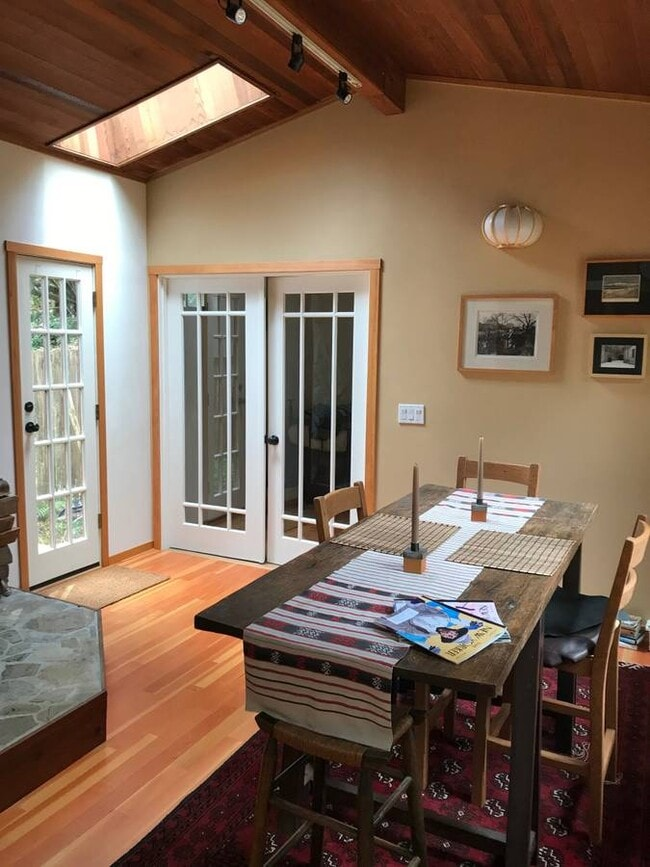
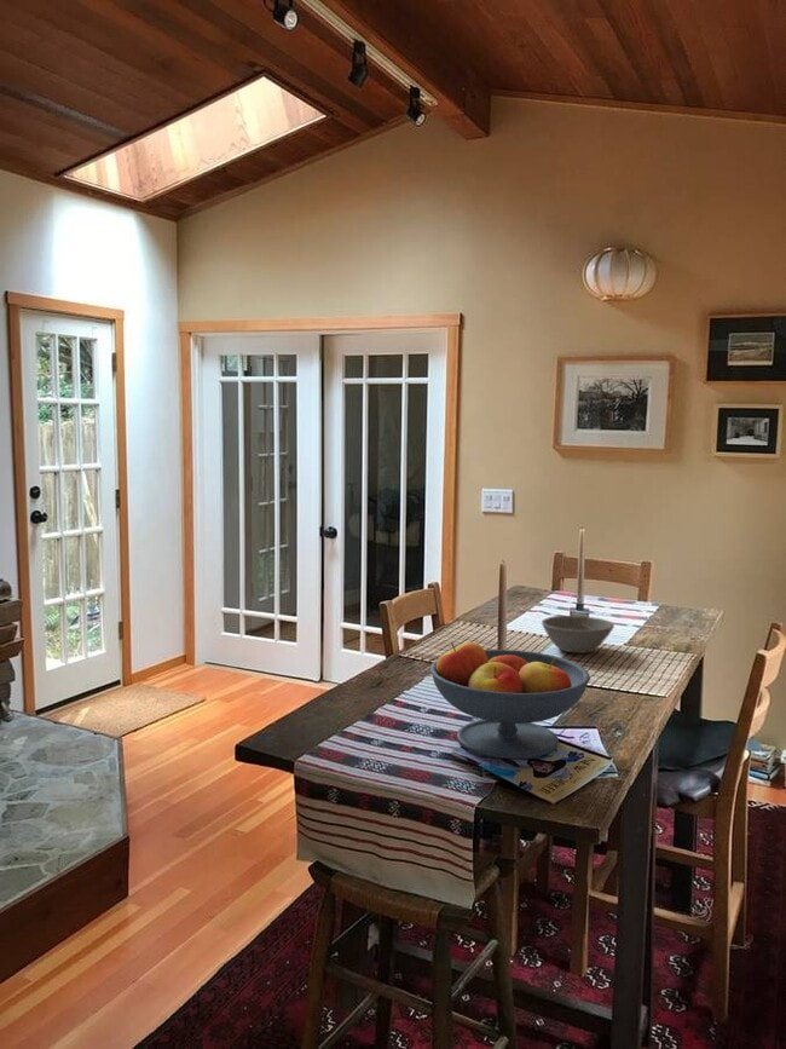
+ fruit bowl [429,641,591,760]
+ bowl [541,615,615,655]
